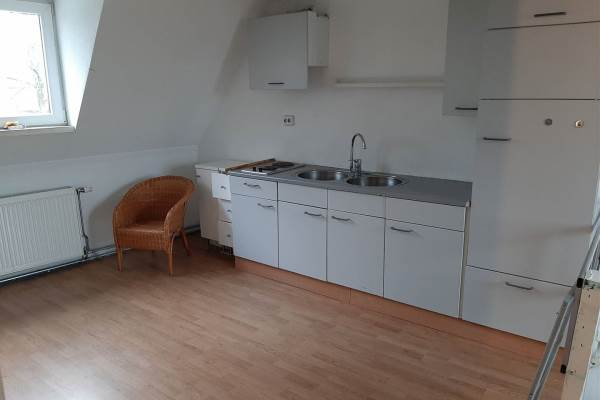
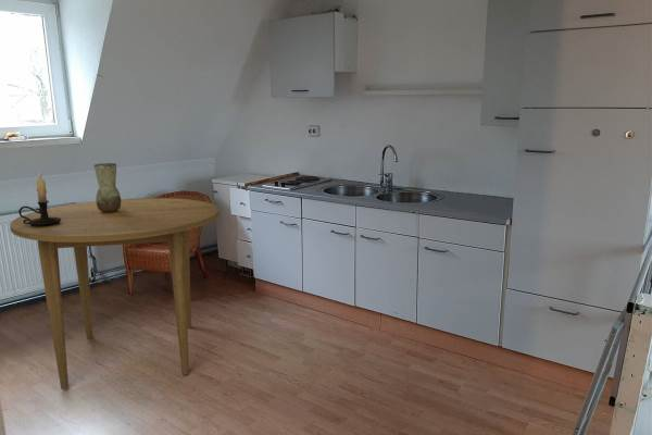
+ vase [93,162,122,213]
+ dining table [9,197,221,390]
+ candle holder [17,171,61,227]
